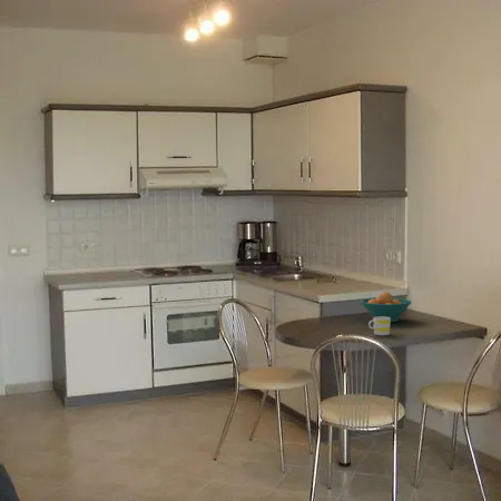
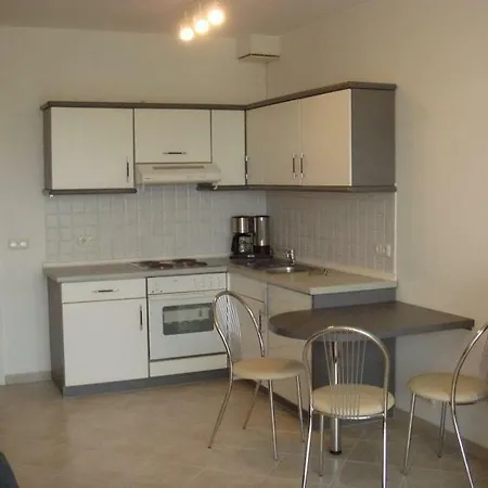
- fruit bowl [360,291,412,323]
- mug [367,316,392,336]
